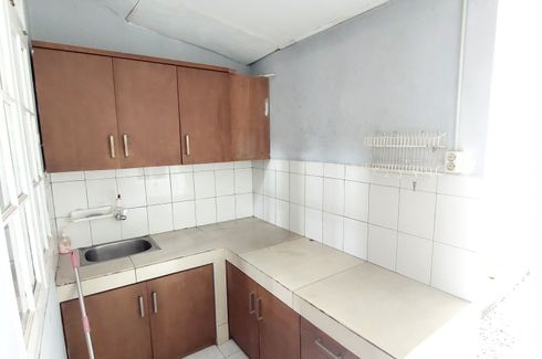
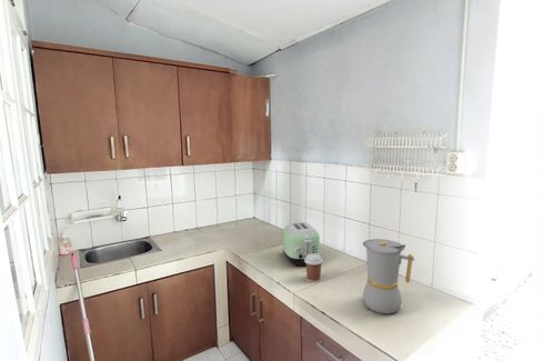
+ coffee cup [304,254,324,283]
+ toaster [282,221,321,267]
+ coffee maker [362,238,415,314]
